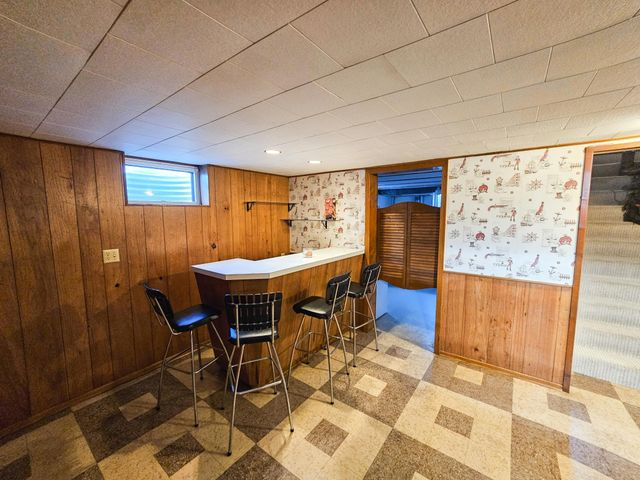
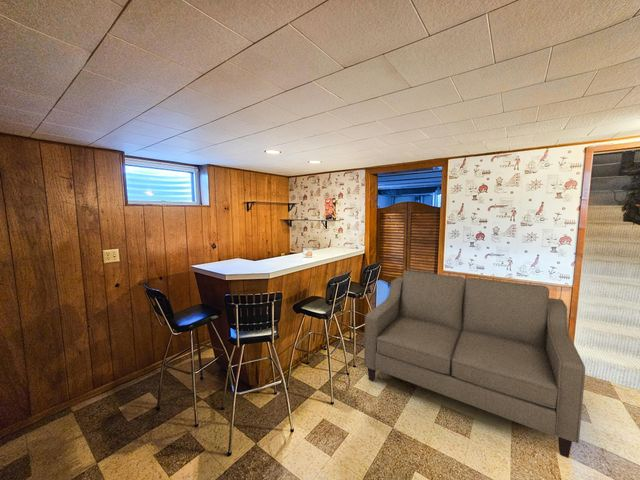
+ sofa [363,270,586,459]
